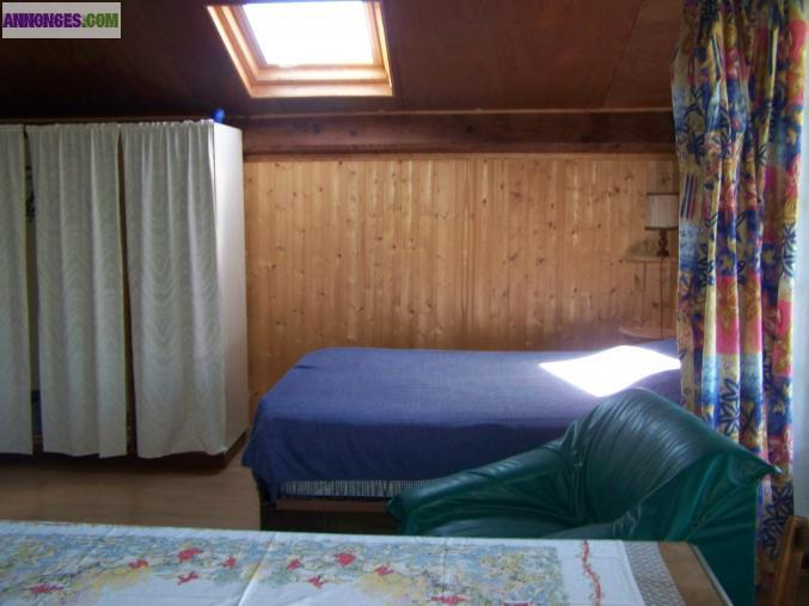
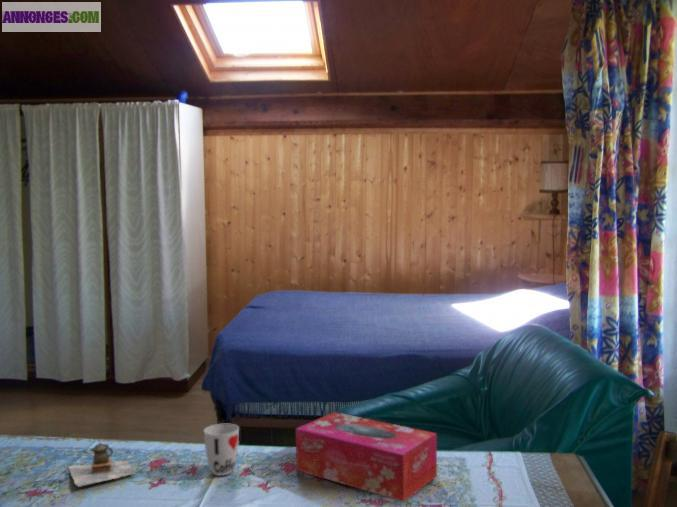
+ cup [203,423,240,476]
+ teapot [67,442,136,488]
+ tissue box [295,411,438,503]
